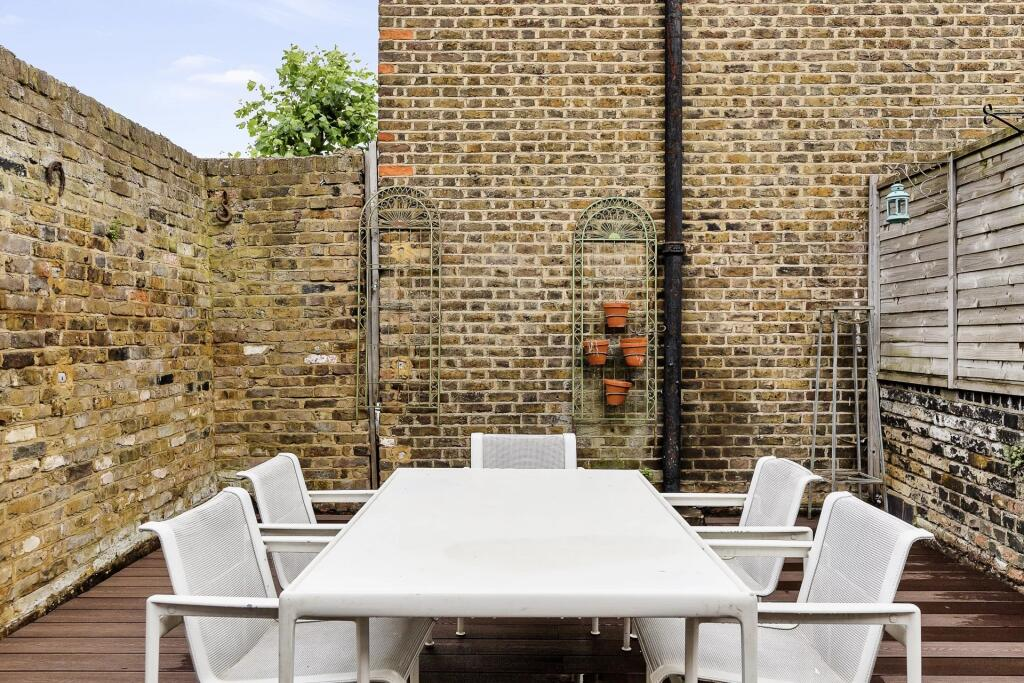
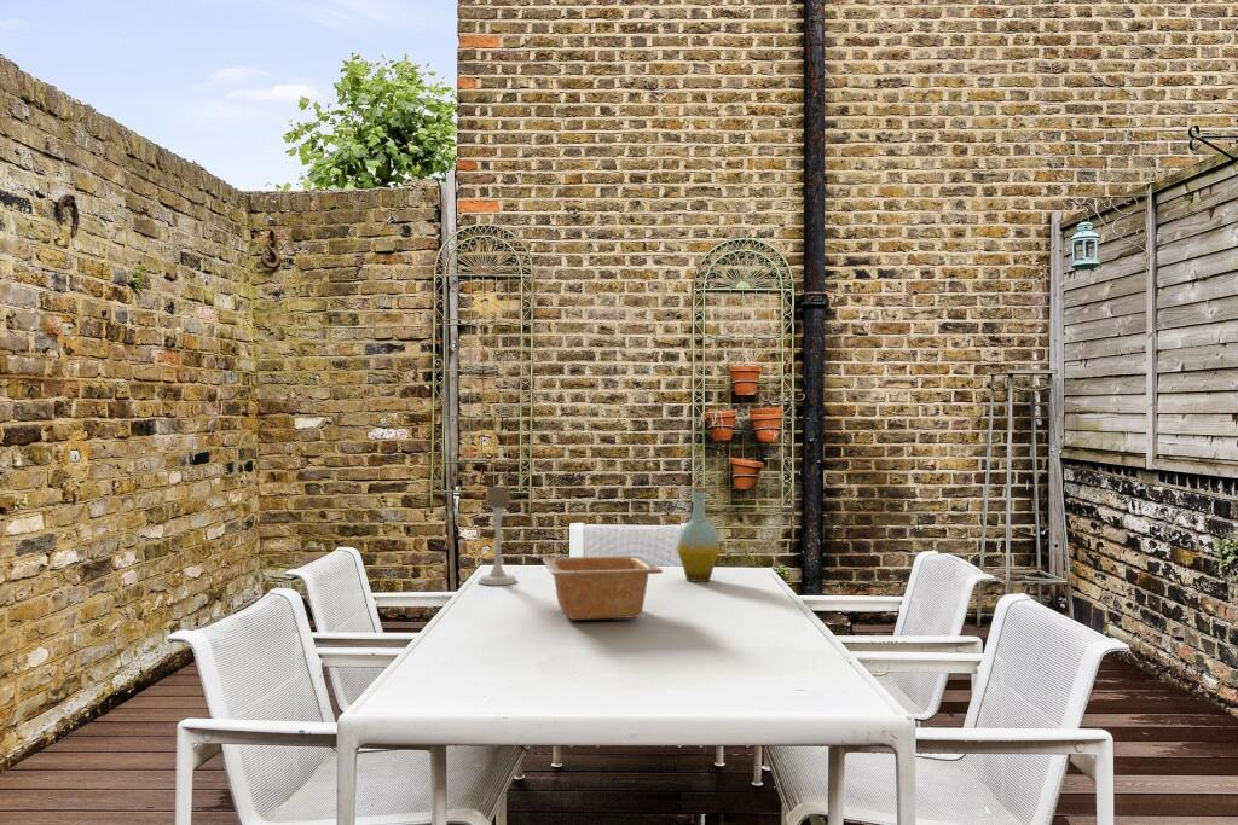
+ serving bowl [540,554,664,621]
+ candle holder [476,486,519,586]
+ bottle [676,486,722,583]
